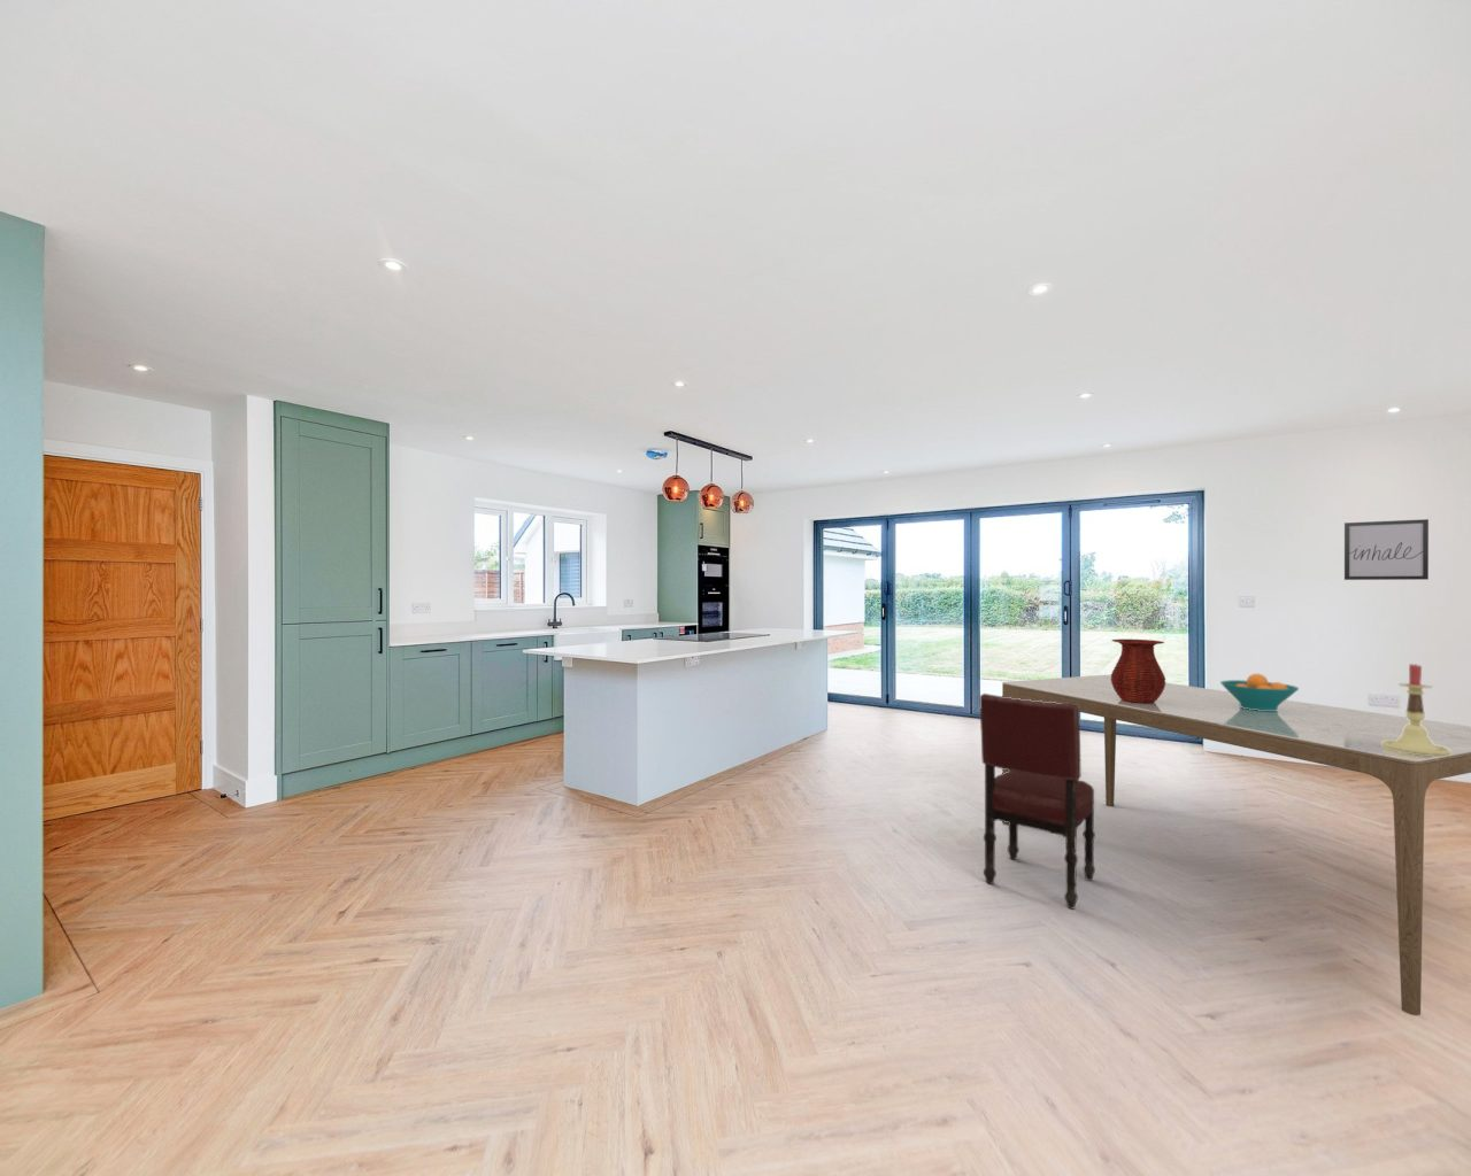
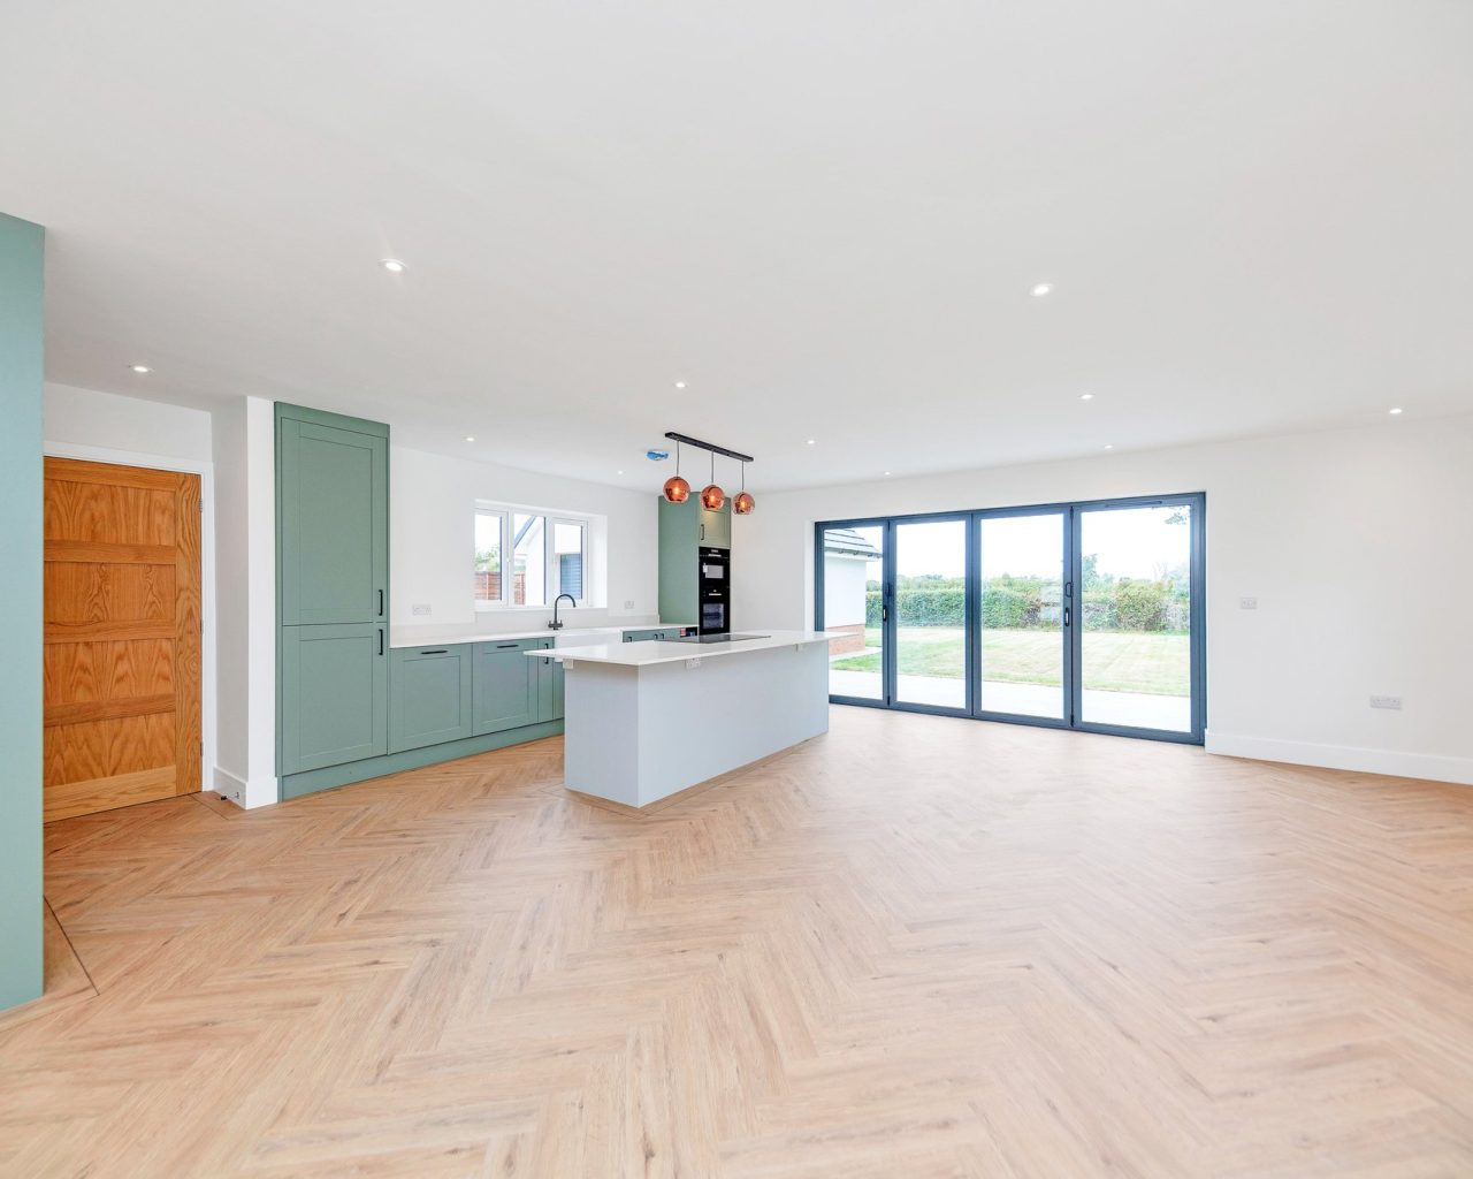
- dining table [1001,674,1471,1016]
- fruit bowl [1219,673,1299,710]
- candlestick [1381,662,1451,757]
- dining chair [979,692,1096,910]
- wall art [1344,518,1430,581]
- vase [1110,638,1166,703]
